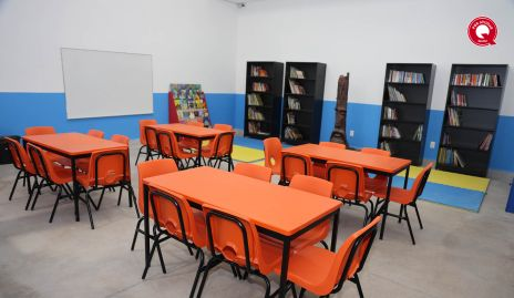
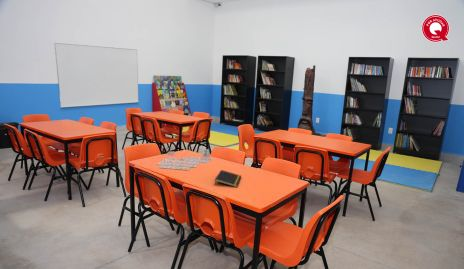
+ board game [157,148,213,171]
+ notepad [214,169,242,188]
